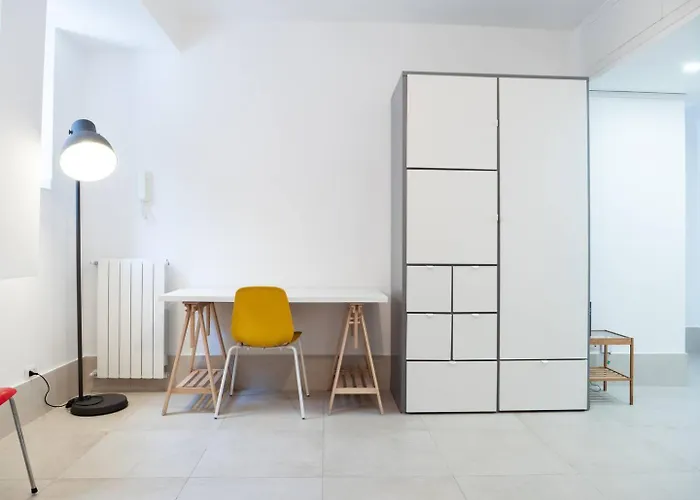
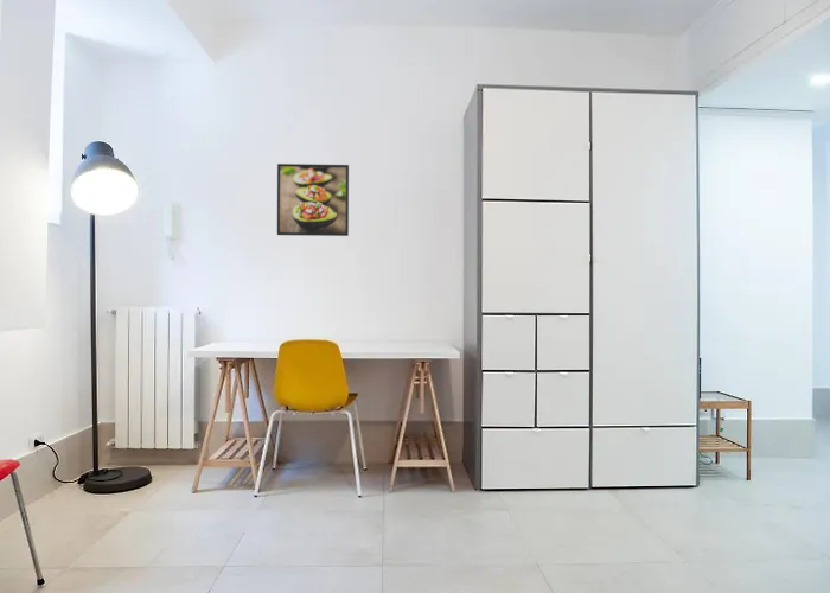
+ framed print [276,162,350,237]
